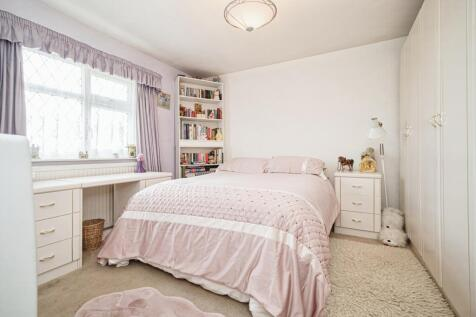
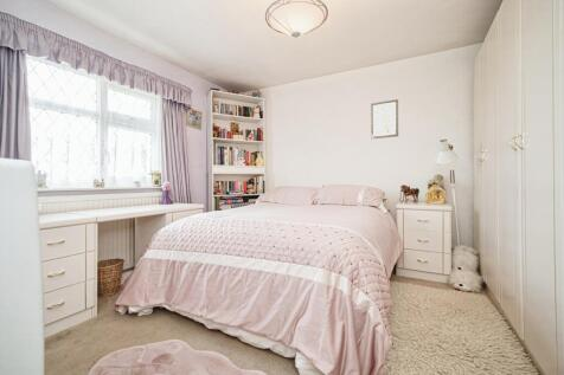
+ wall art [370,98,399,140]
